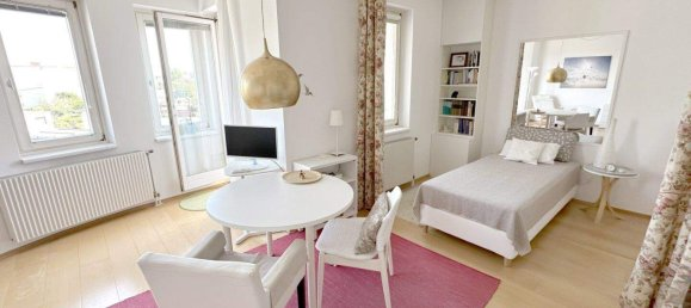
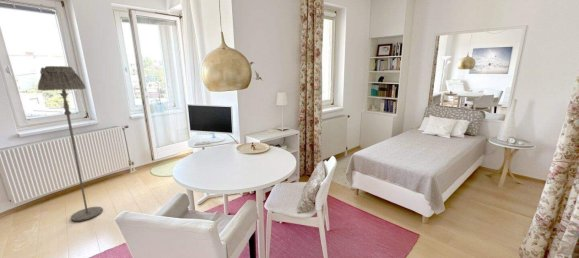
+ floor lamp [37,65,104,222]
